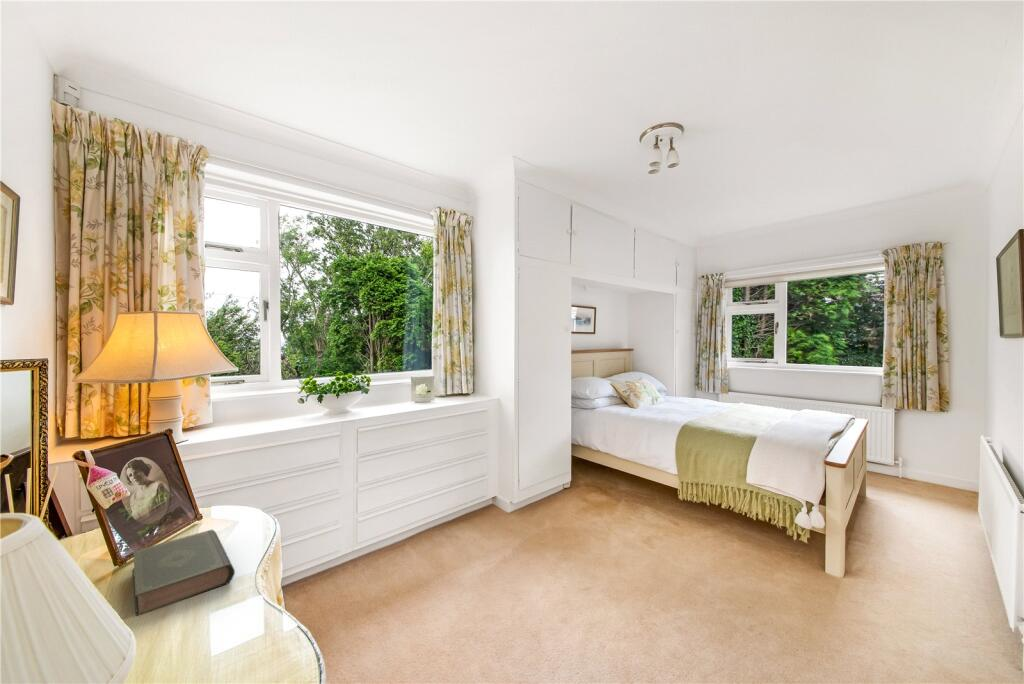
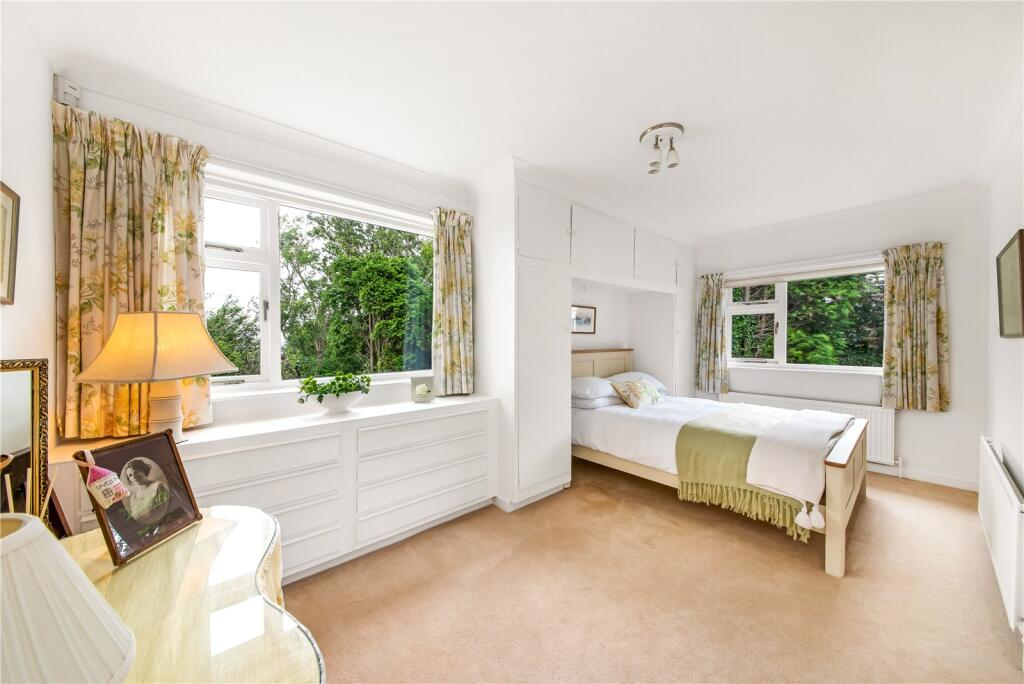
- book [132,529,236,617]
